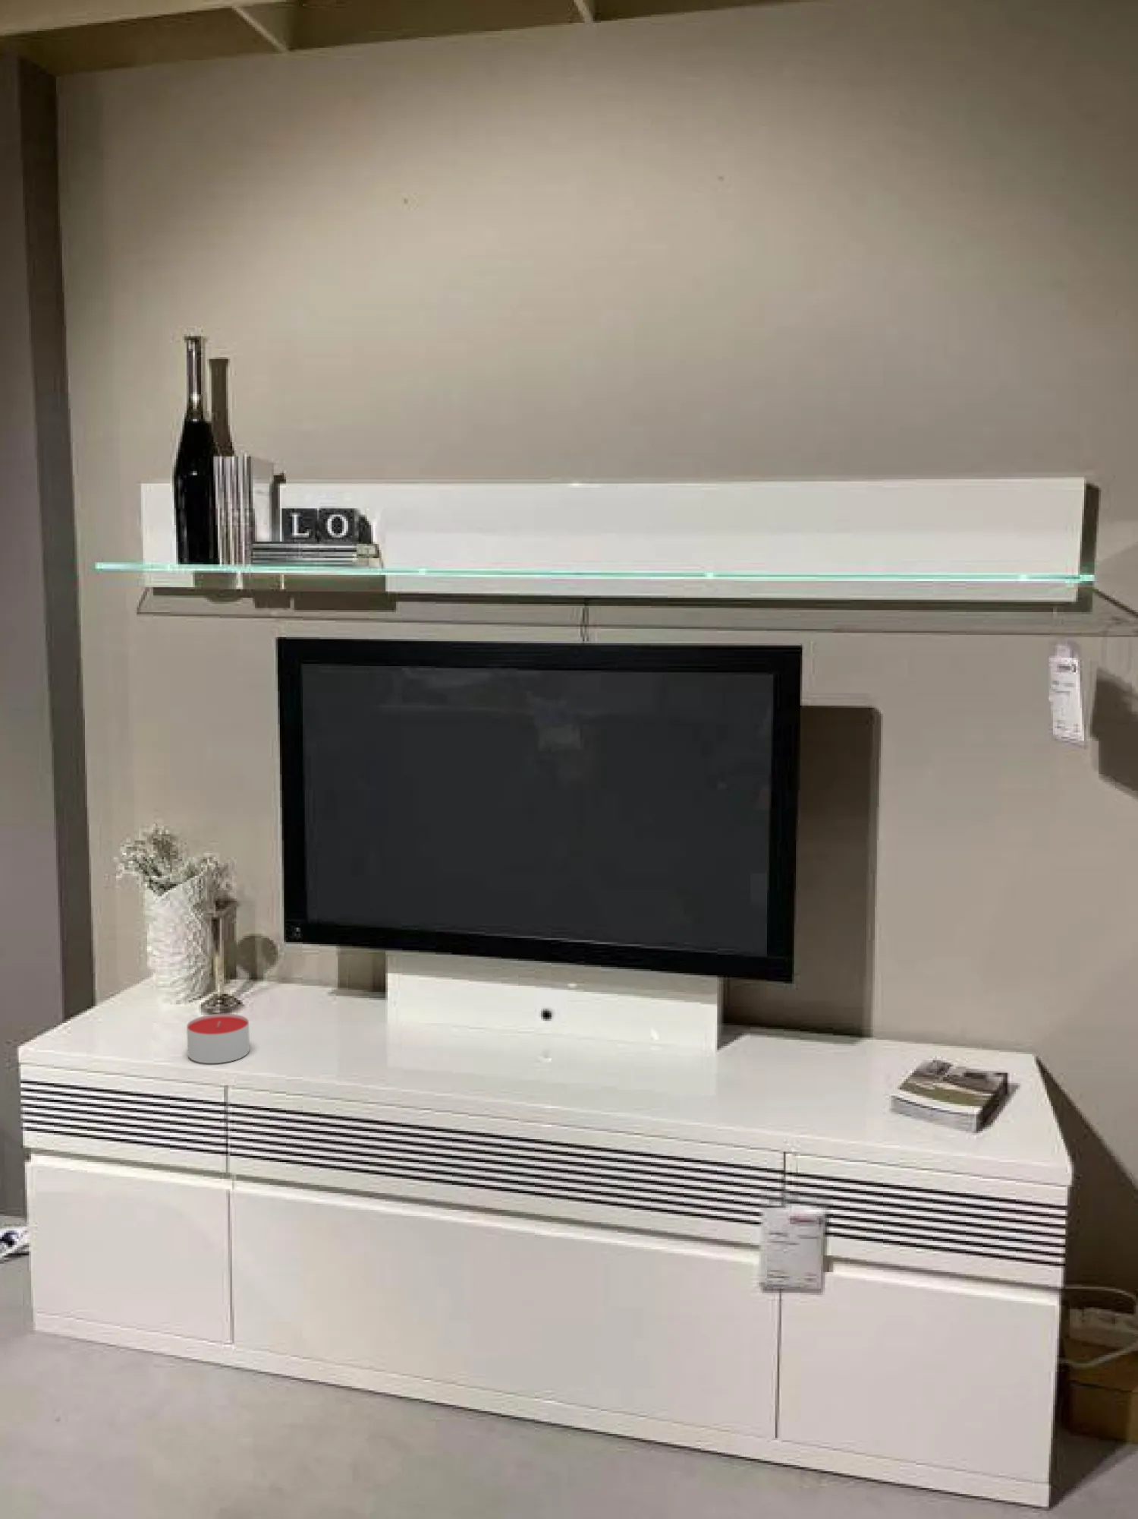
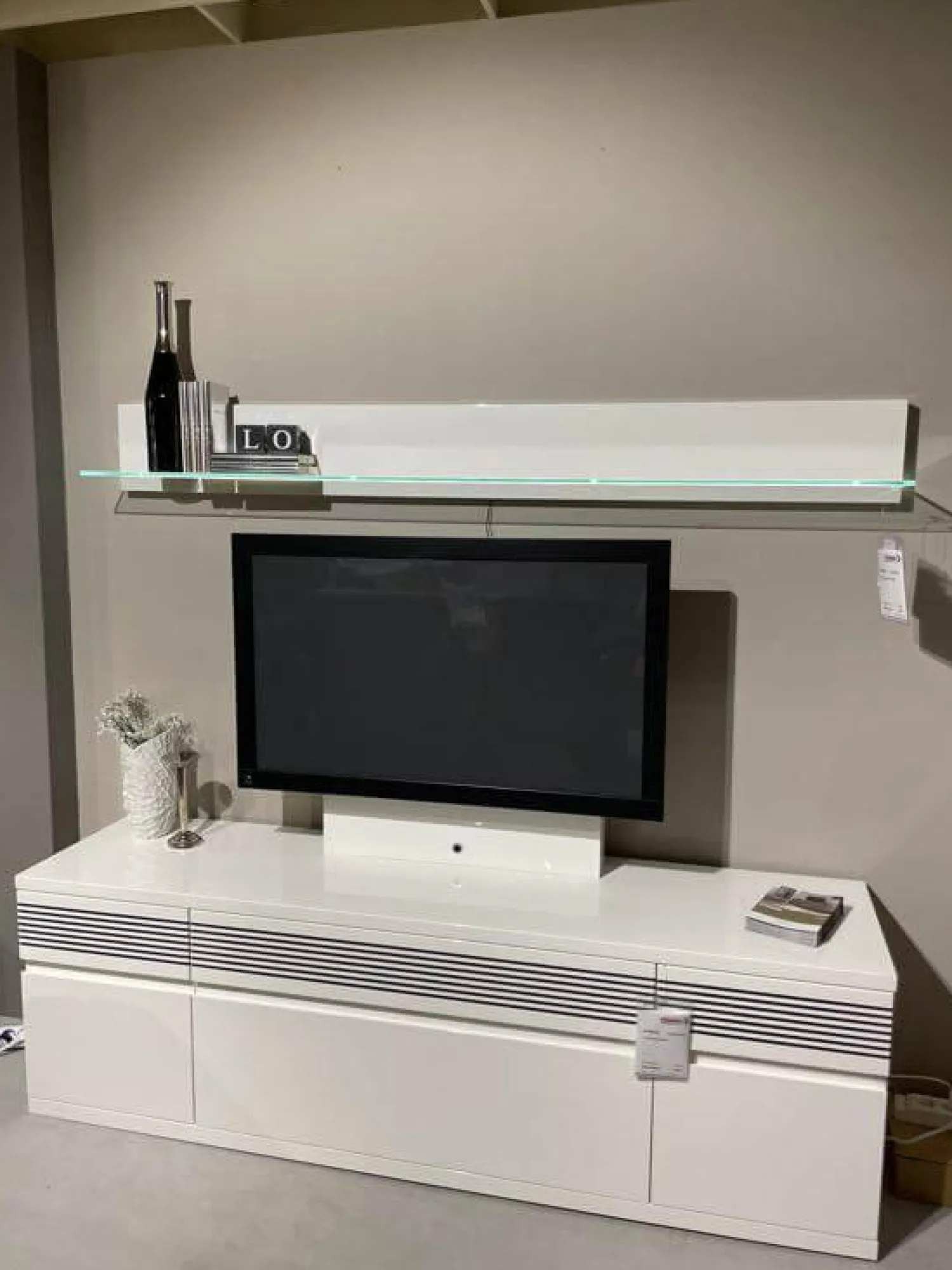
- candle [185,1013,250,1064]
